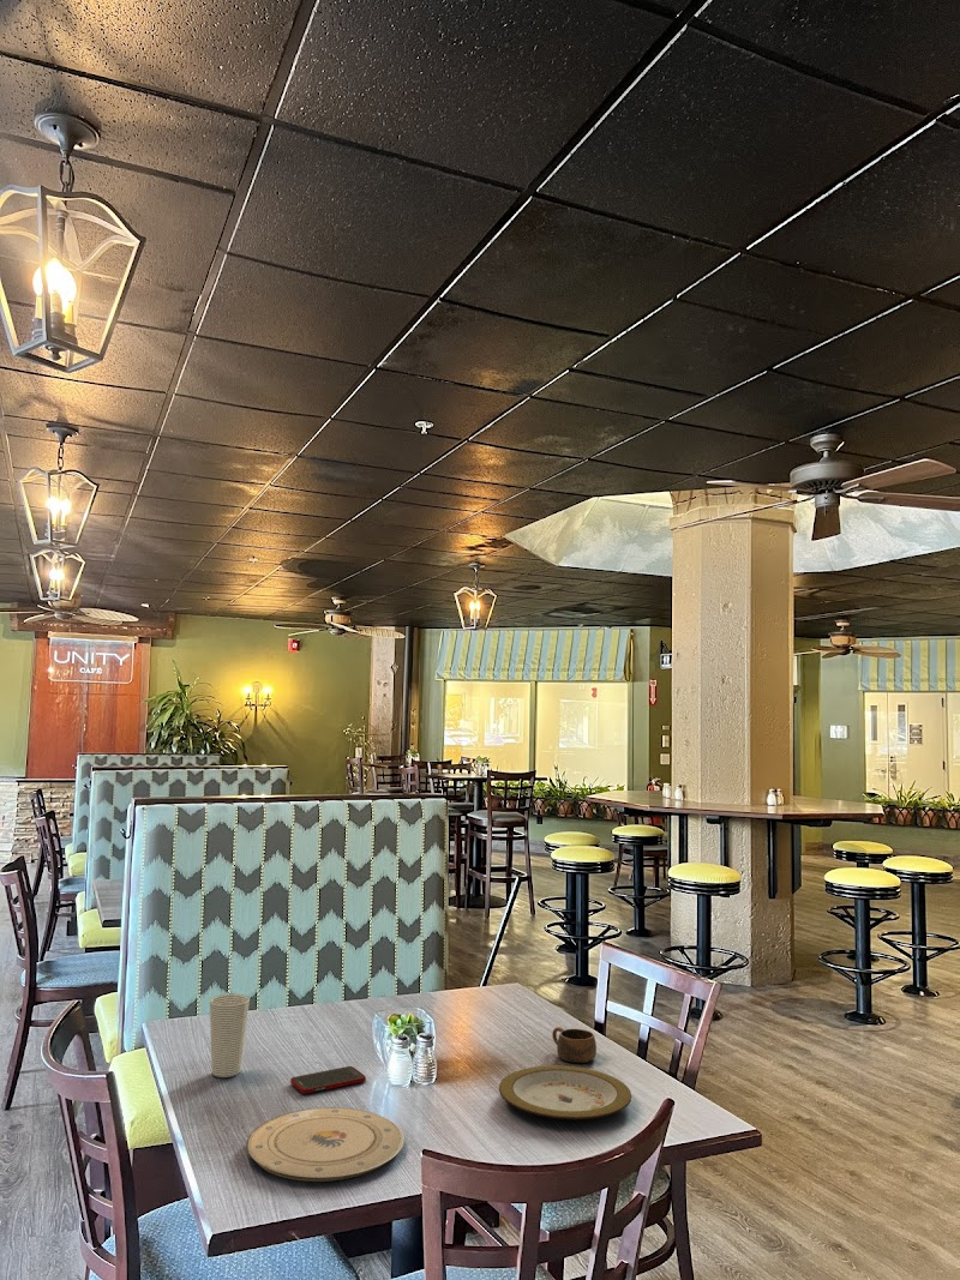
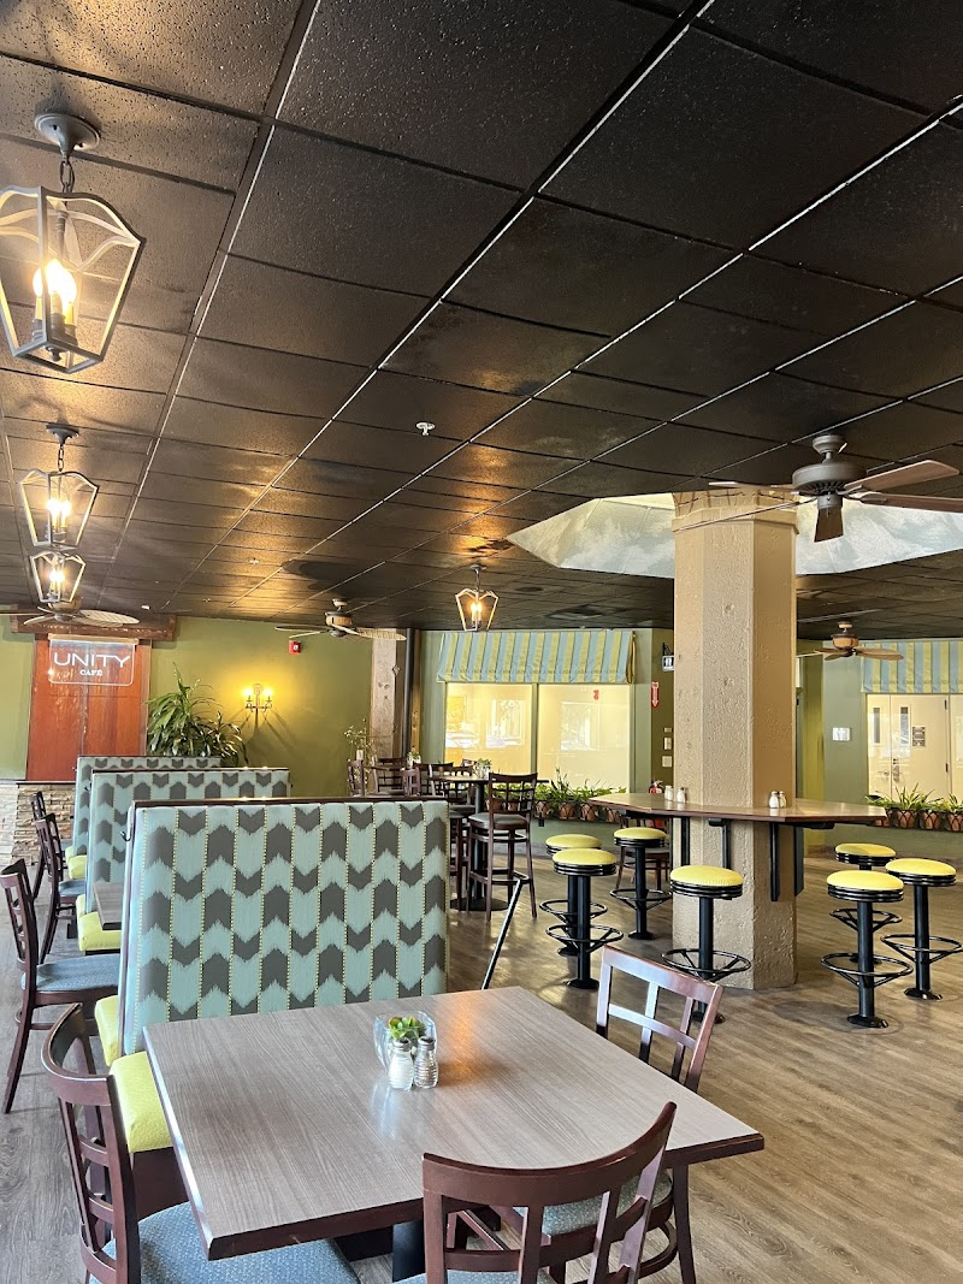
- plate [498,1064,632,1120]
- cell phone [289,1065,367,1095]
- cup [551,1026,598,1064]
- plate [246,1106,406,1183]
- cup [209,993,251,1078]
